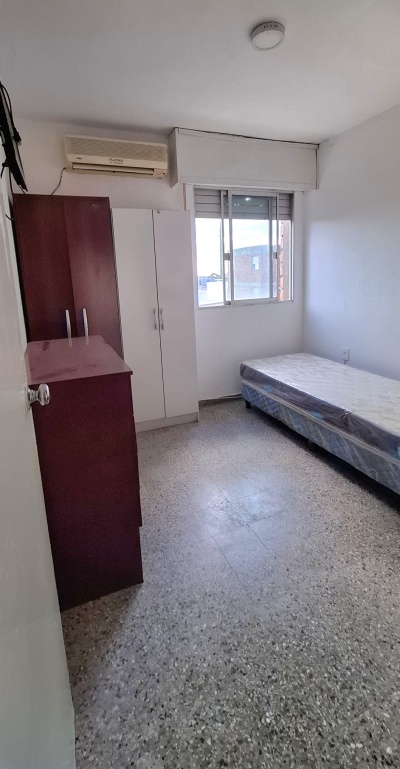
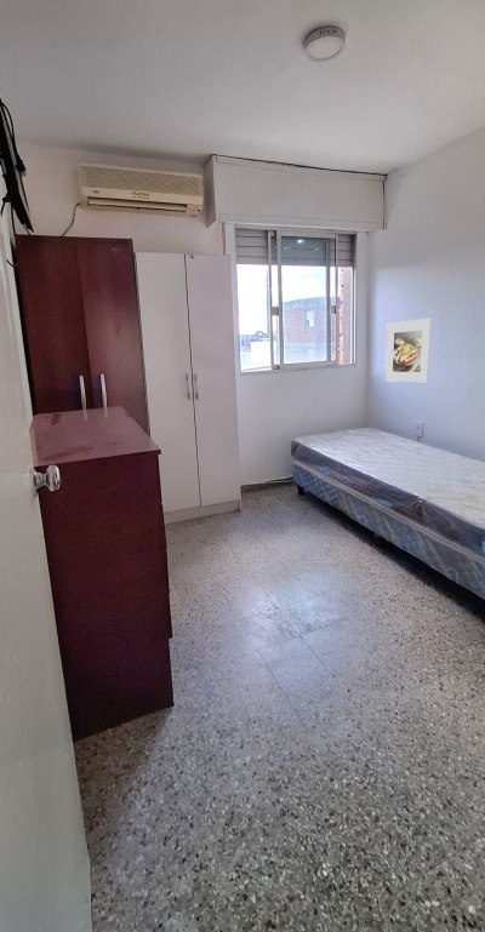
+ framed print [384,318,433,383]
